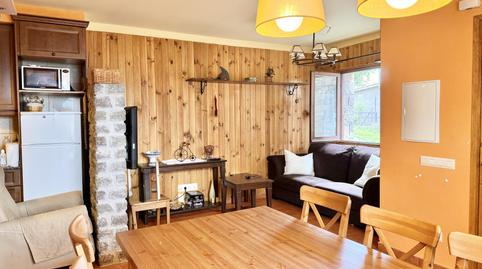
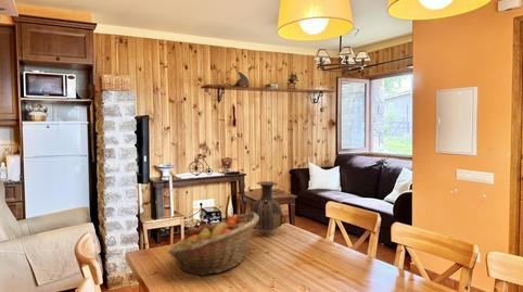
+ fruit basket [167,212,258,277]
+ vase [246,180,286,234]
